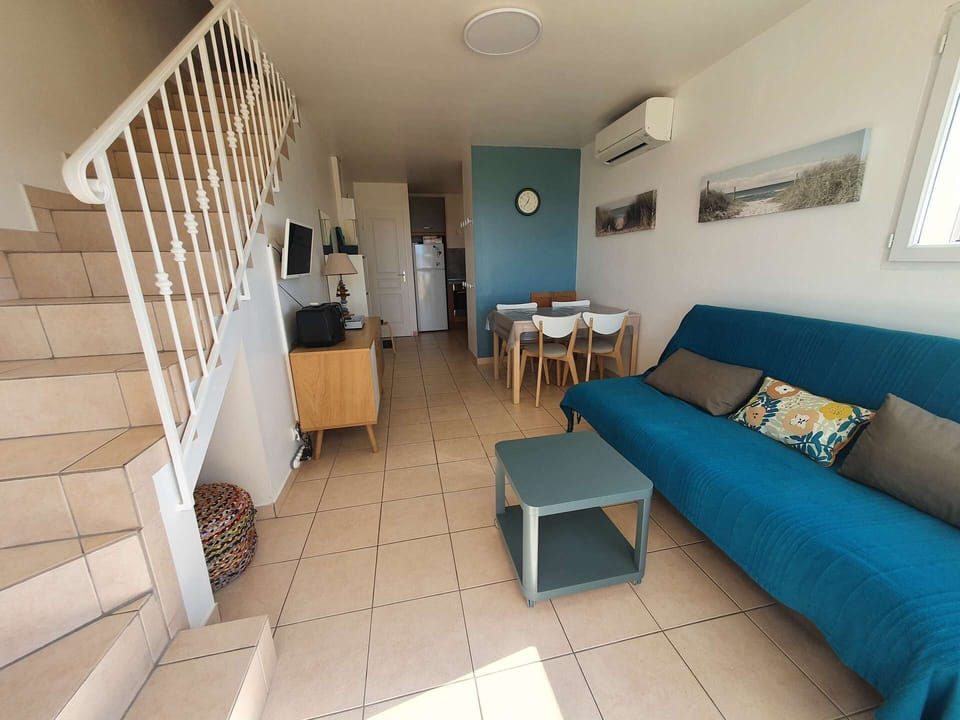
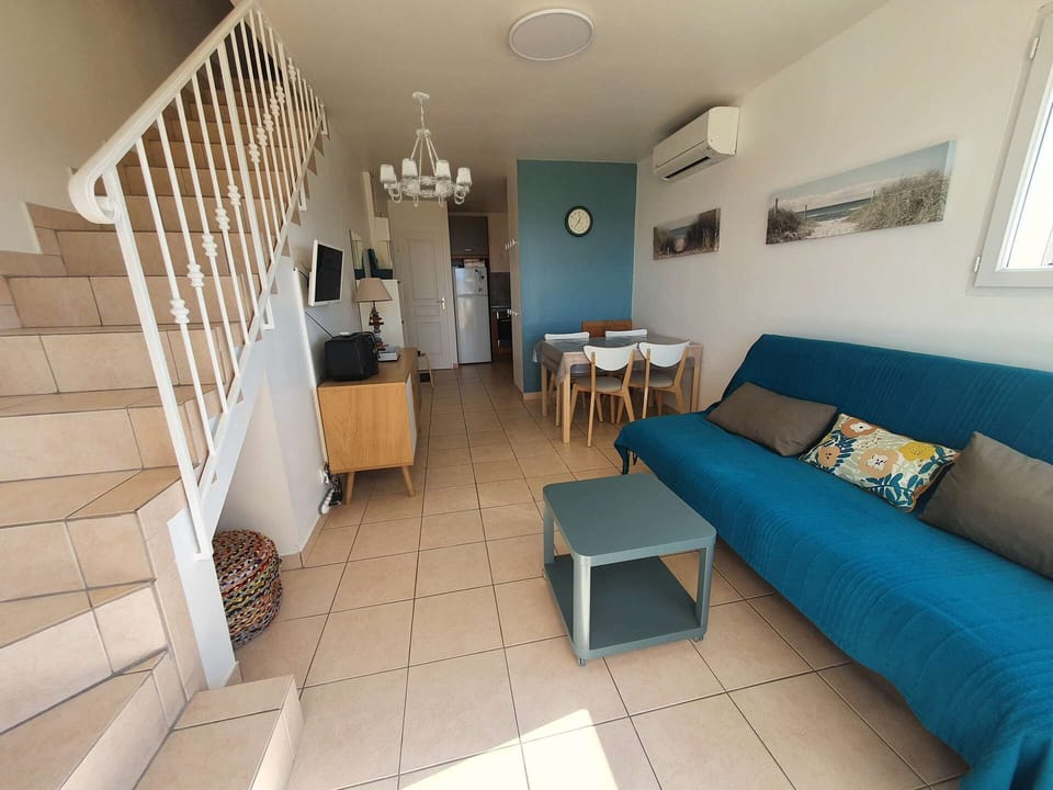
+ chandelier [378,91,474,207]
